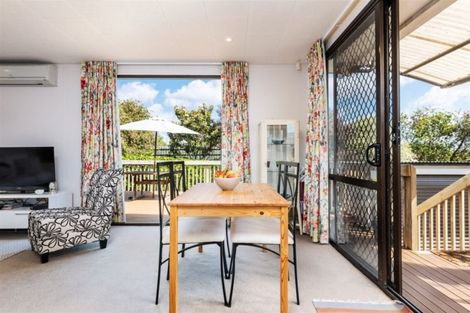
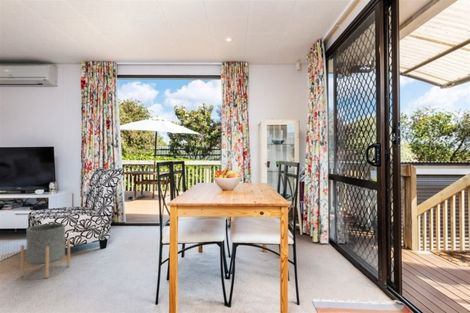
+ planter [20,222,71,279]
